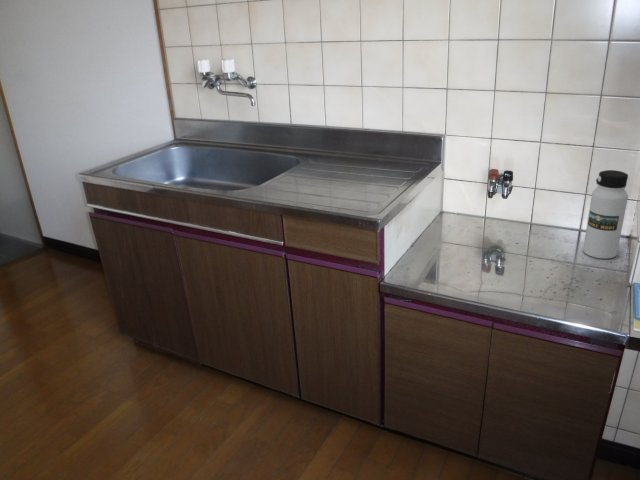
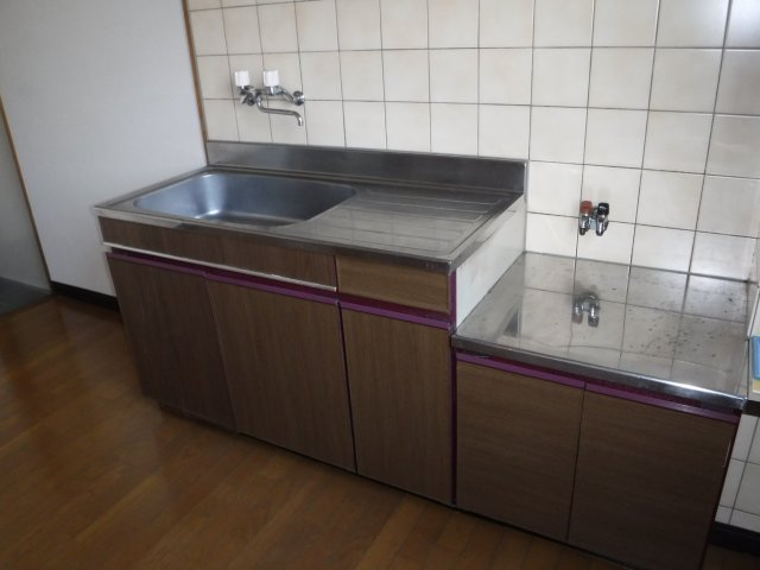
- water bottle [582,169,629,260]
